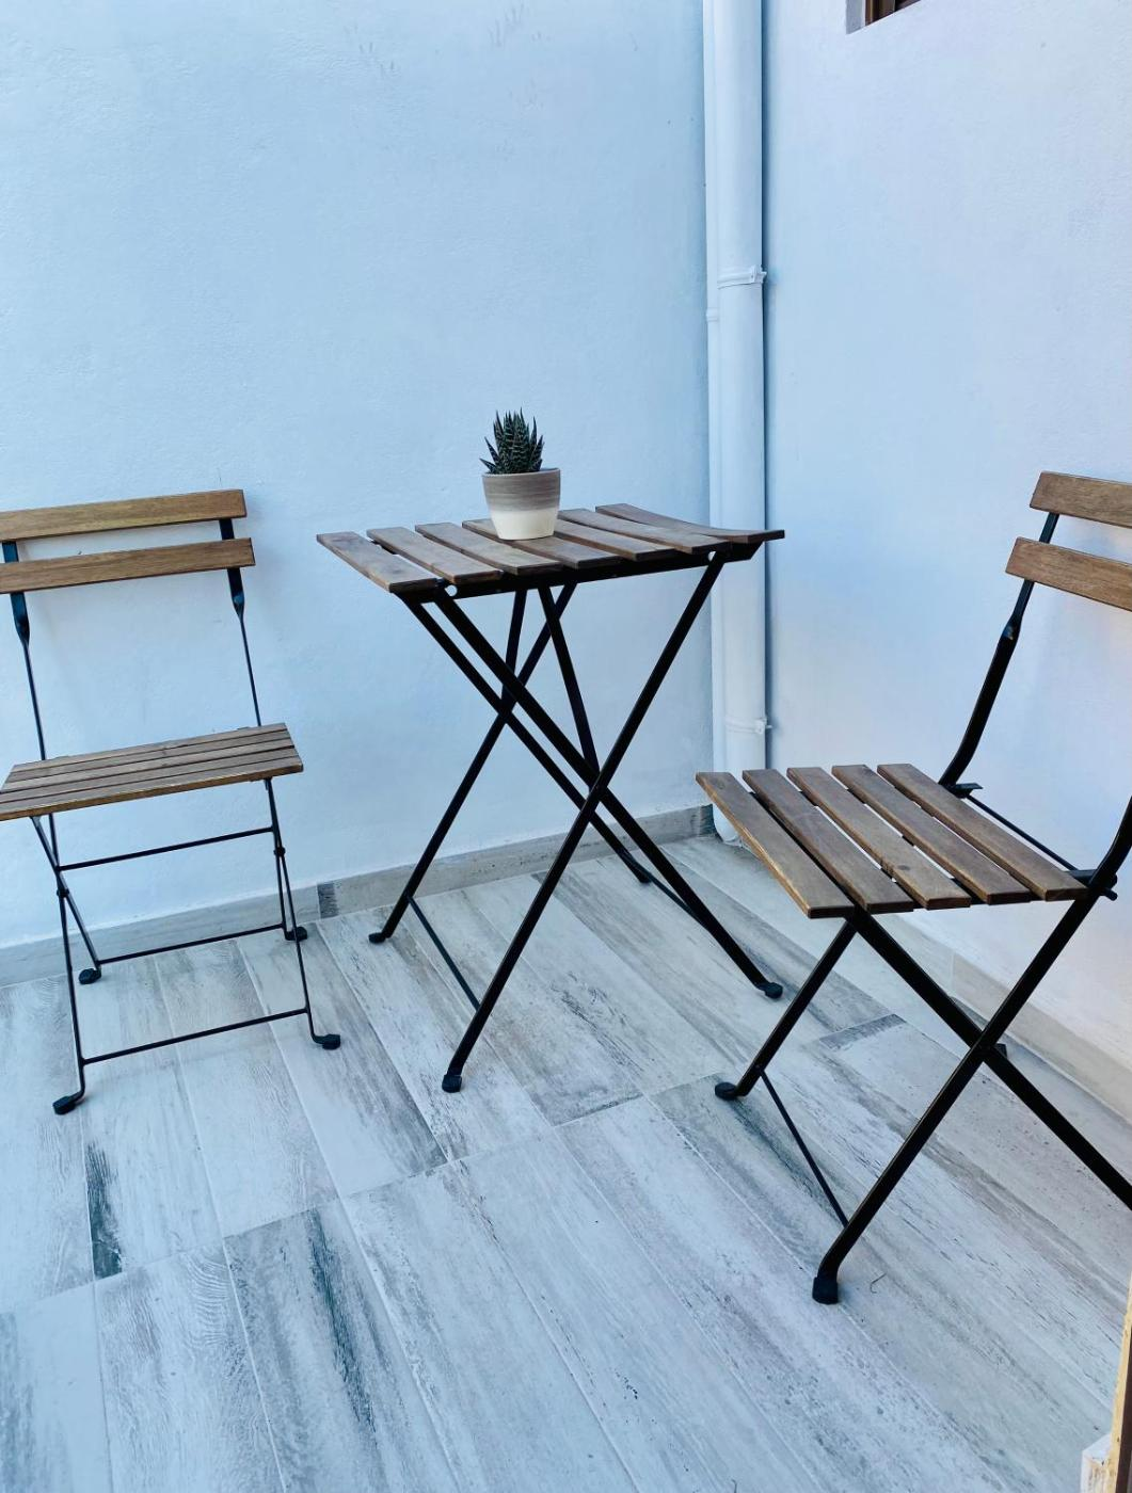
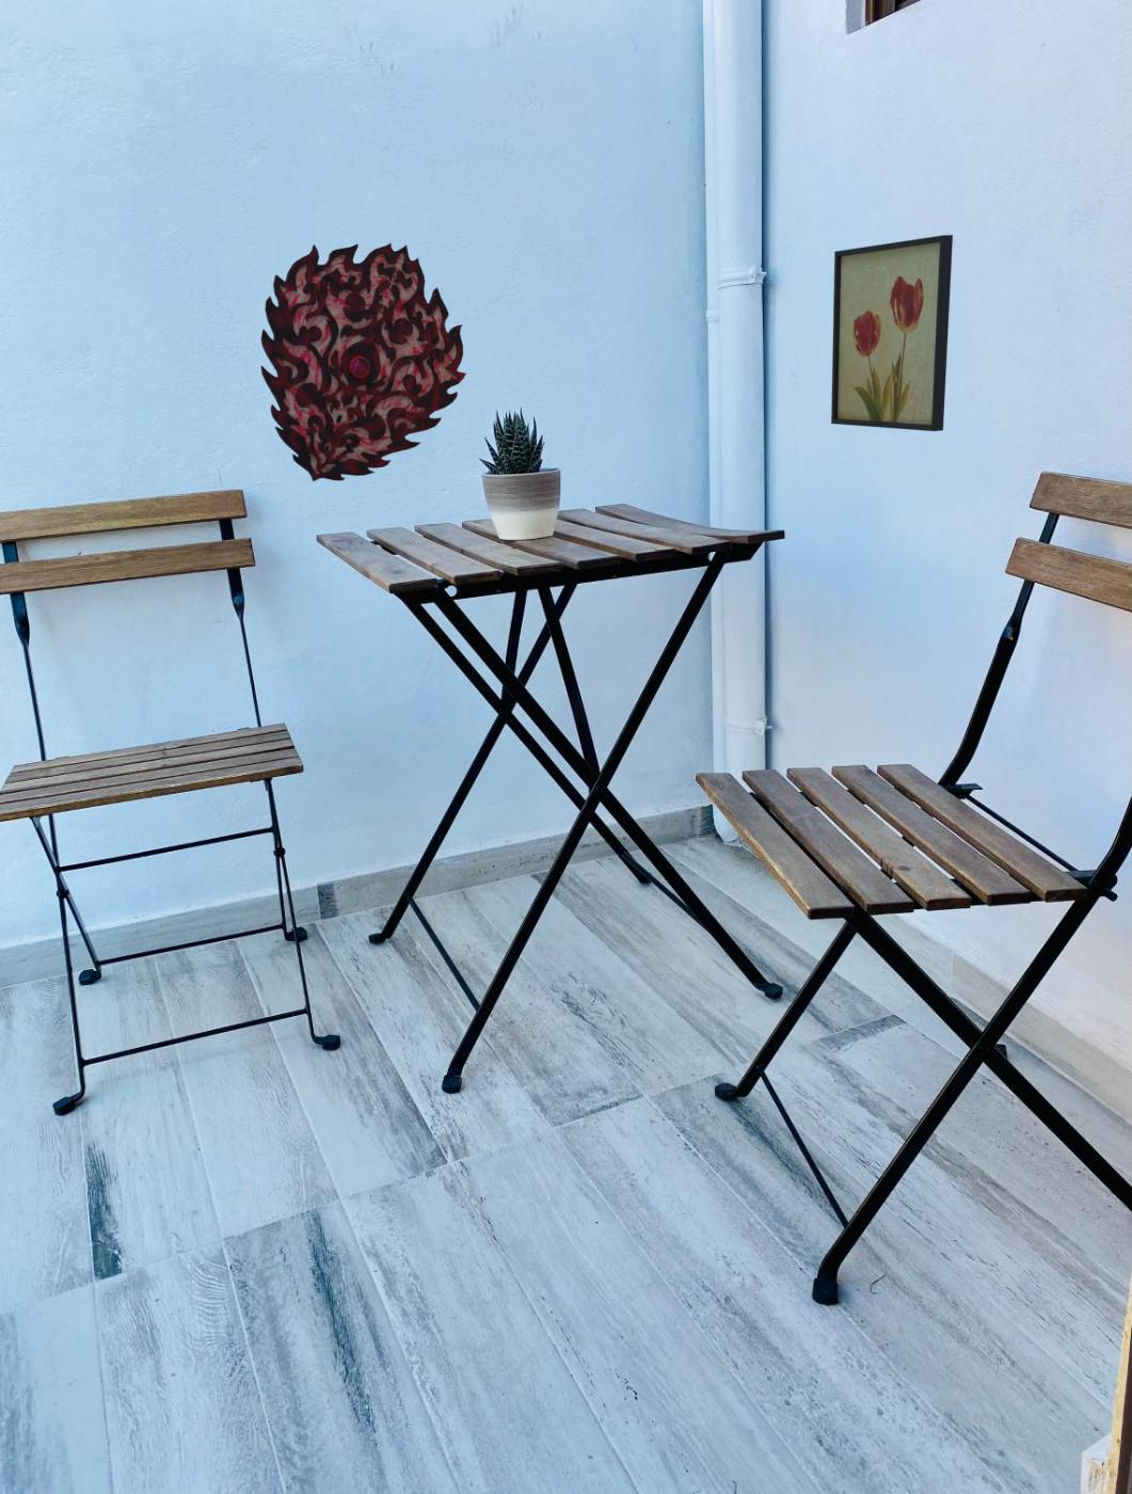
+ wall art [830,233,954,432]
+ wall ornament [260,243,467,483]
